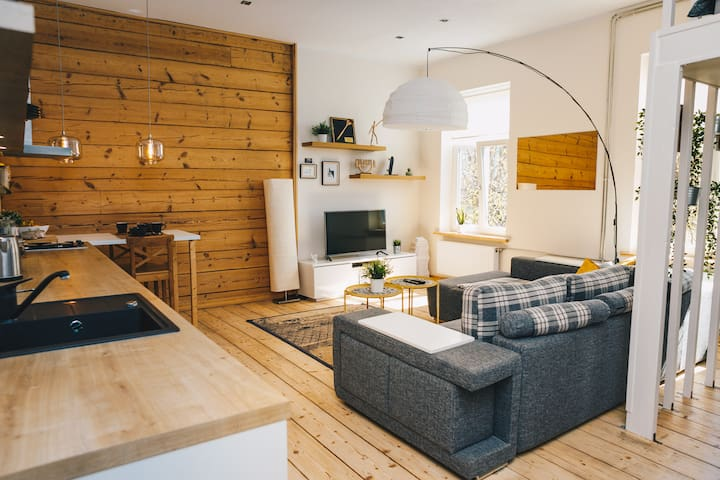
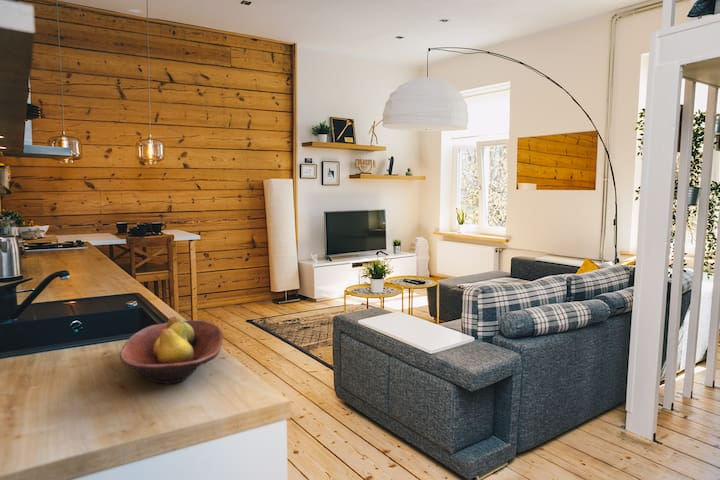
+ fruit bowl [119,315,224,385]
